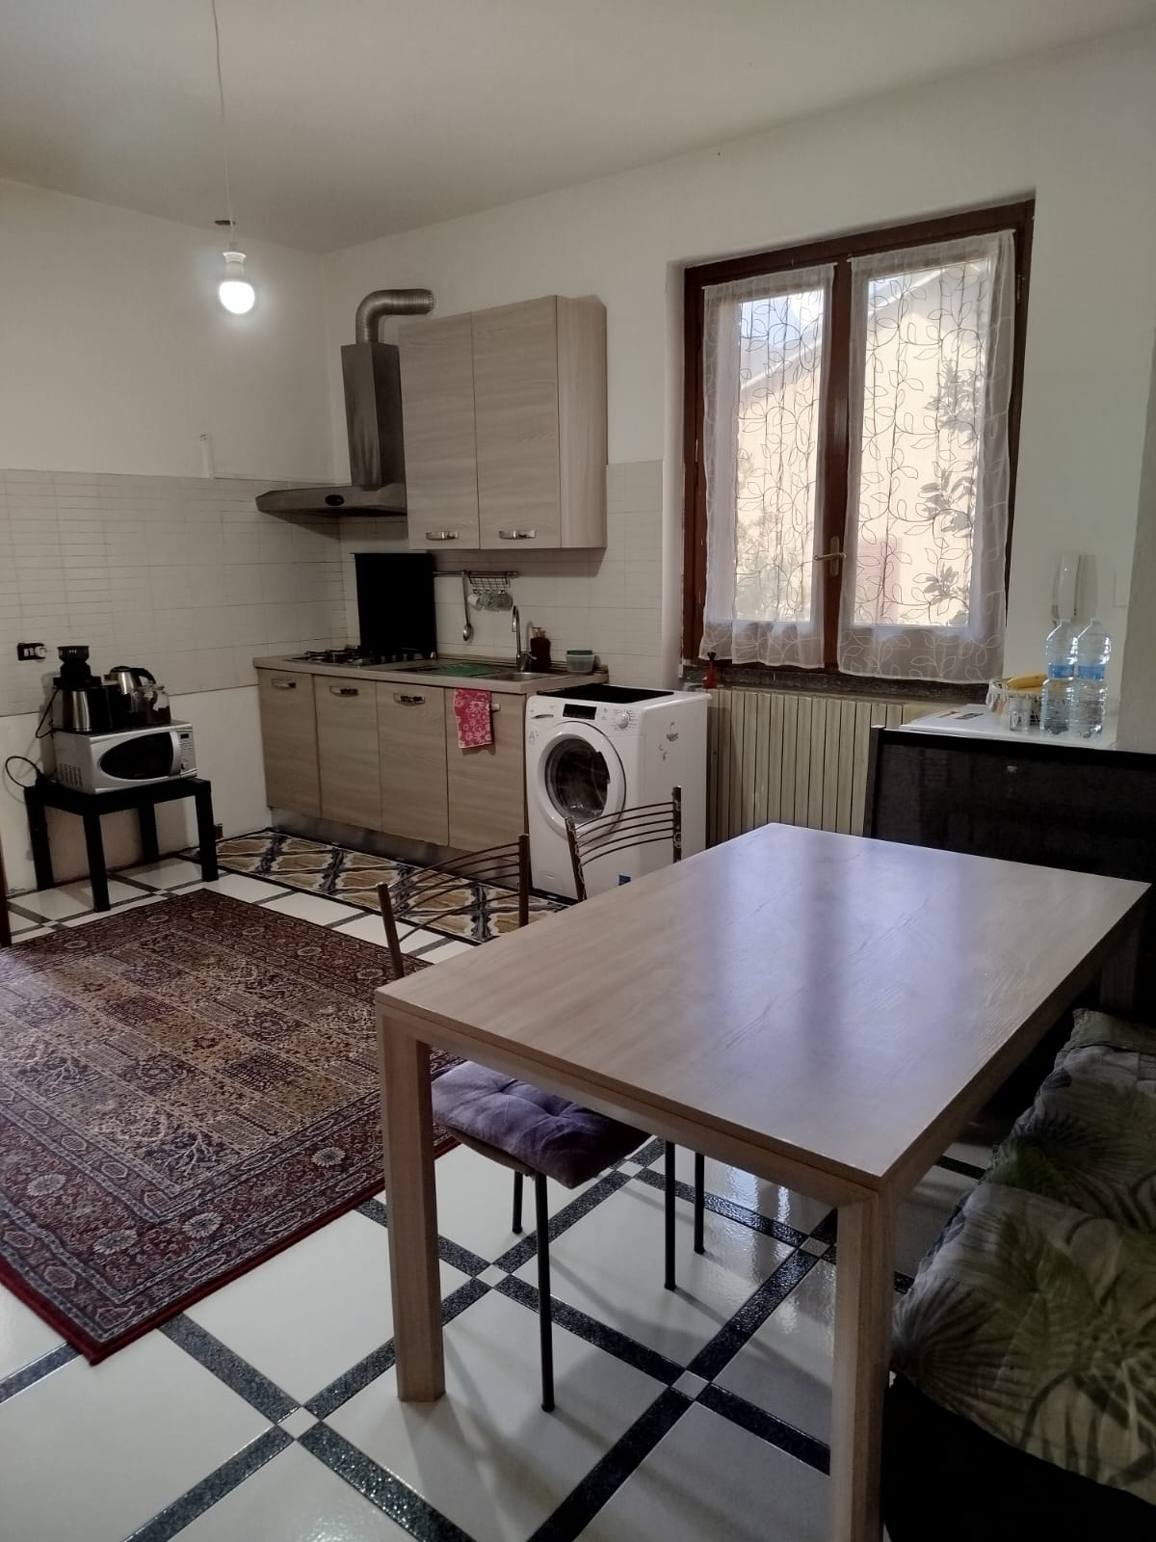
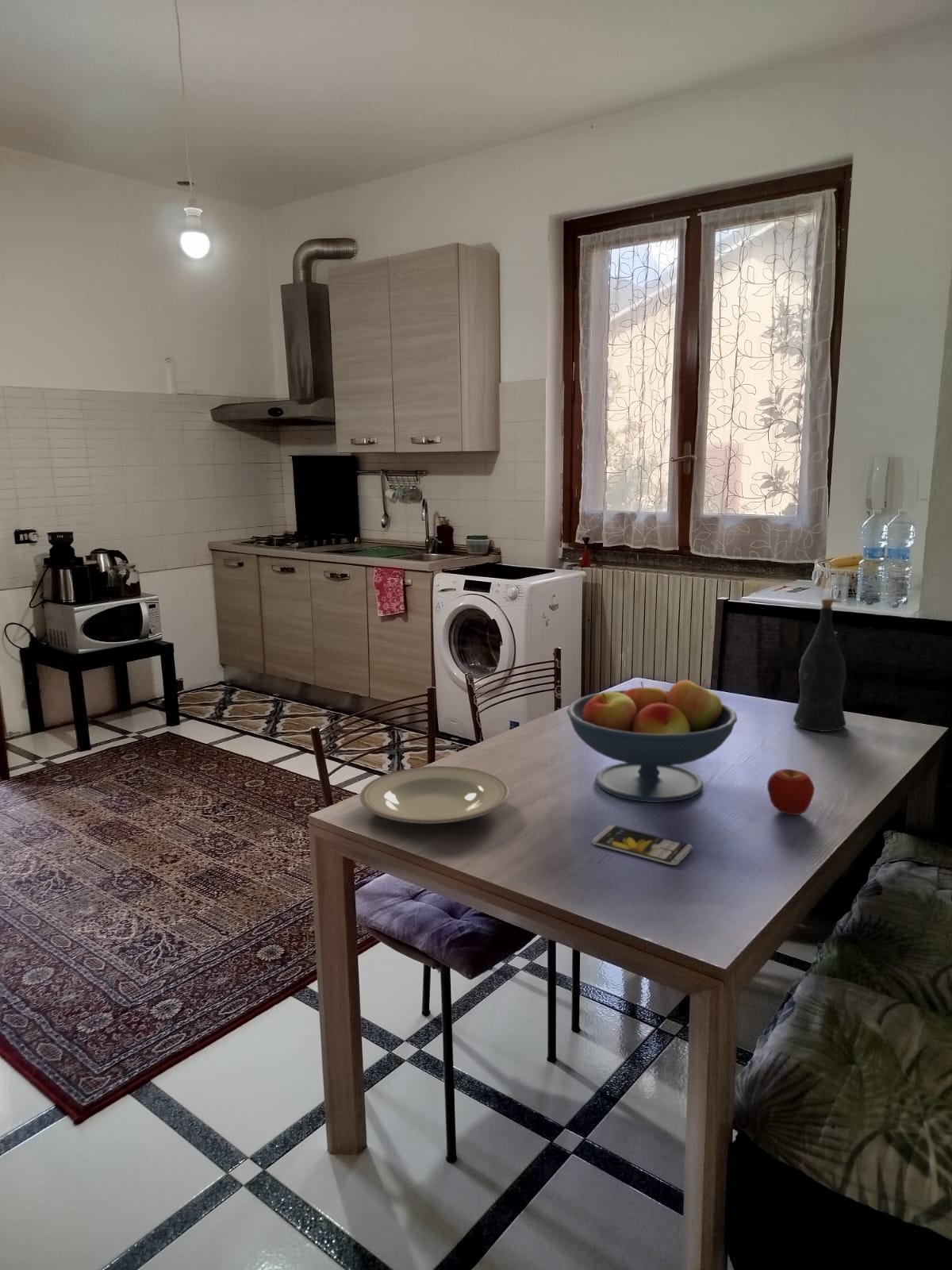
+ plate [359,765,510,825]
+ fruit bowl [566,679,738,803]
+ wine bottle [793,598,847,733]
+ apple [766,768,816,816]
+ smartphone [591,824,693,866]
